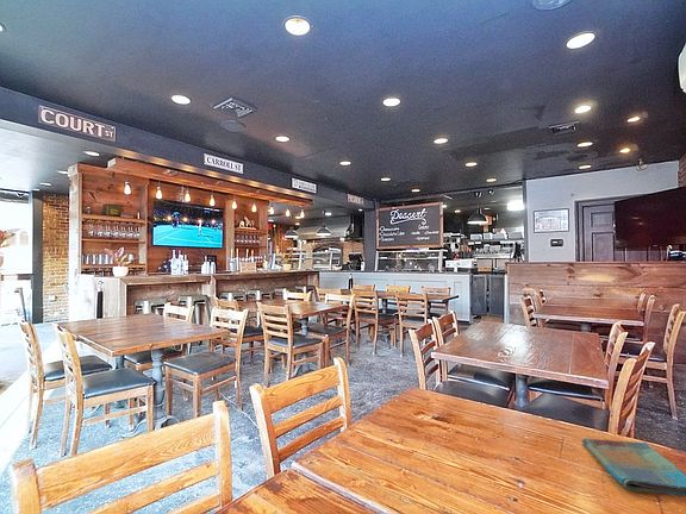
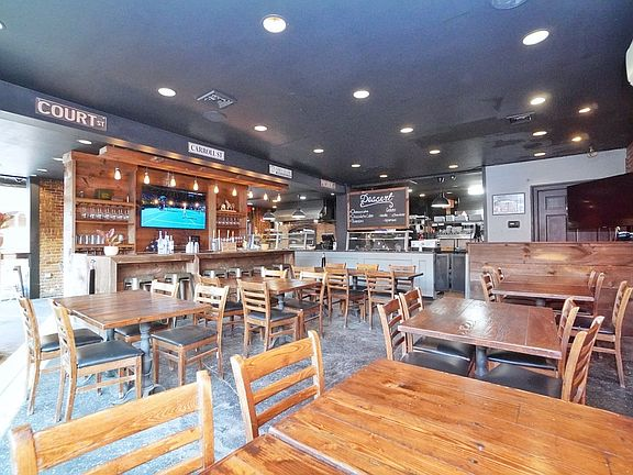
- dish towel [581,437,686,497]
